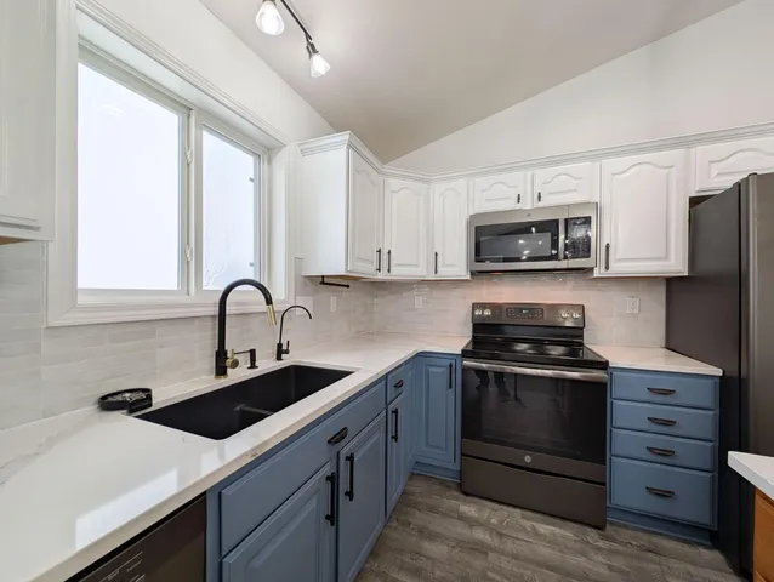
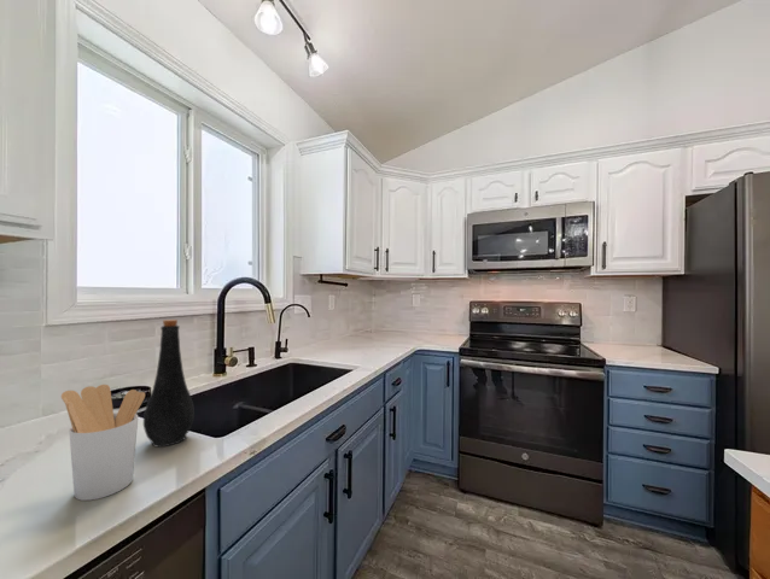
+ utensil holder [60,384,146,502]
+ bottle [142,318,196,448]
